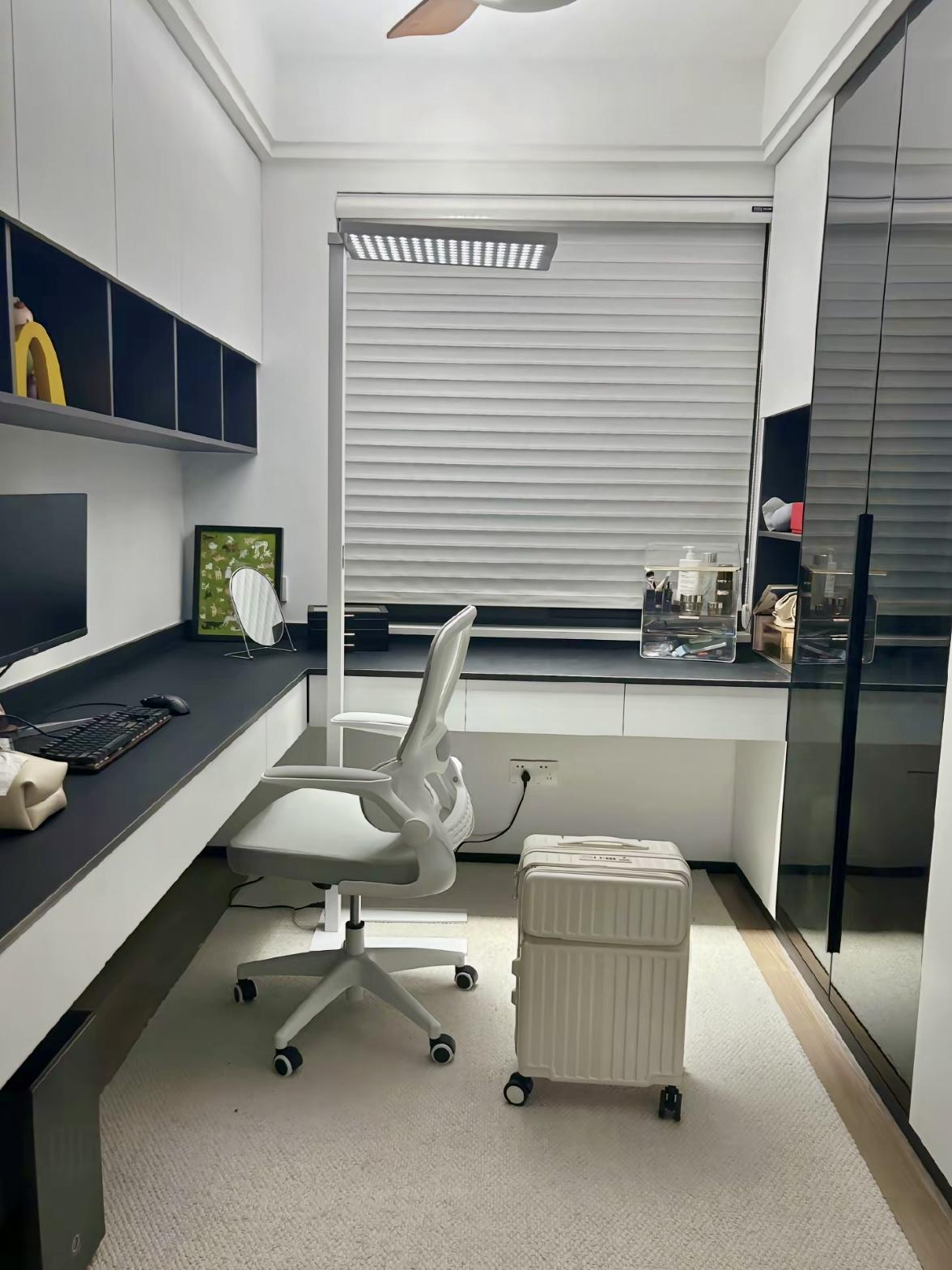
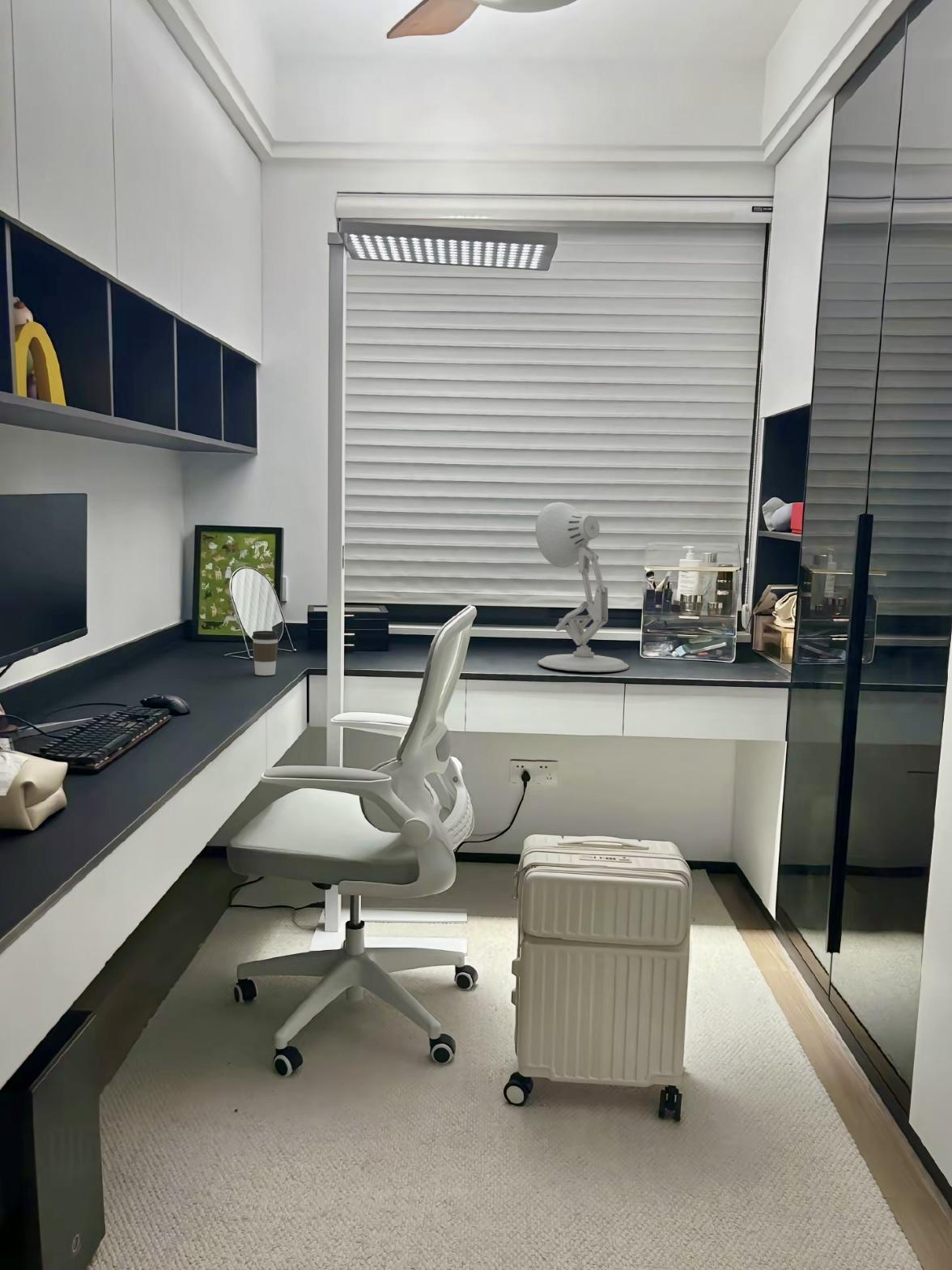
+ desk lamp [535,501,630,673]
+ coffee cup [251,630,279,676]
